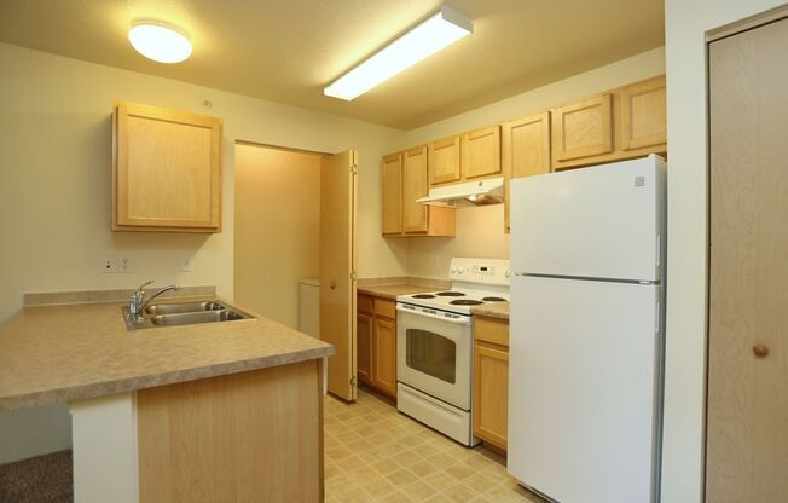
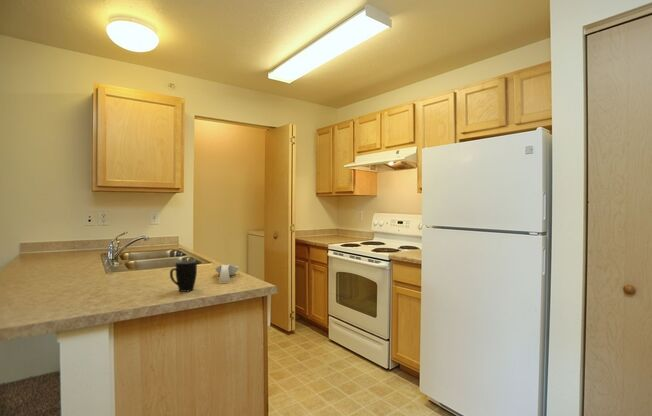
+ mug [169,260,198,293]
+ spoon rest [214,264,240,283]
